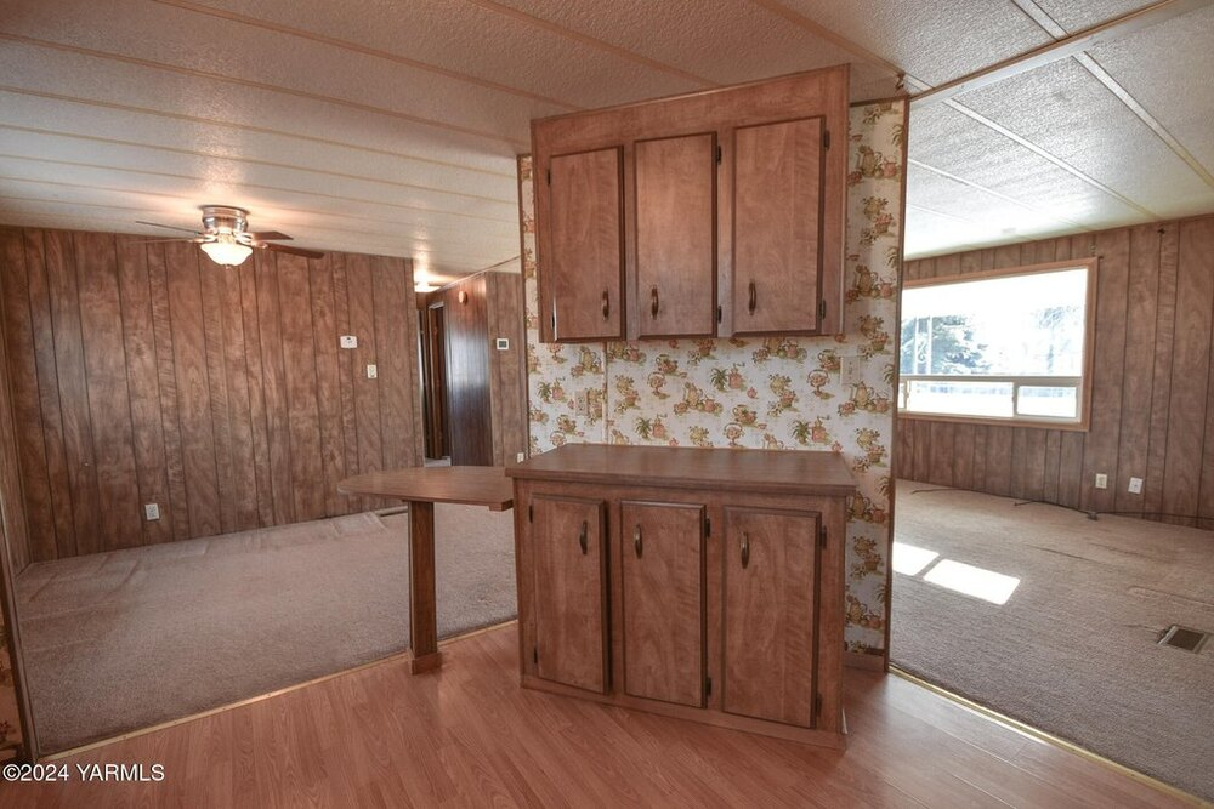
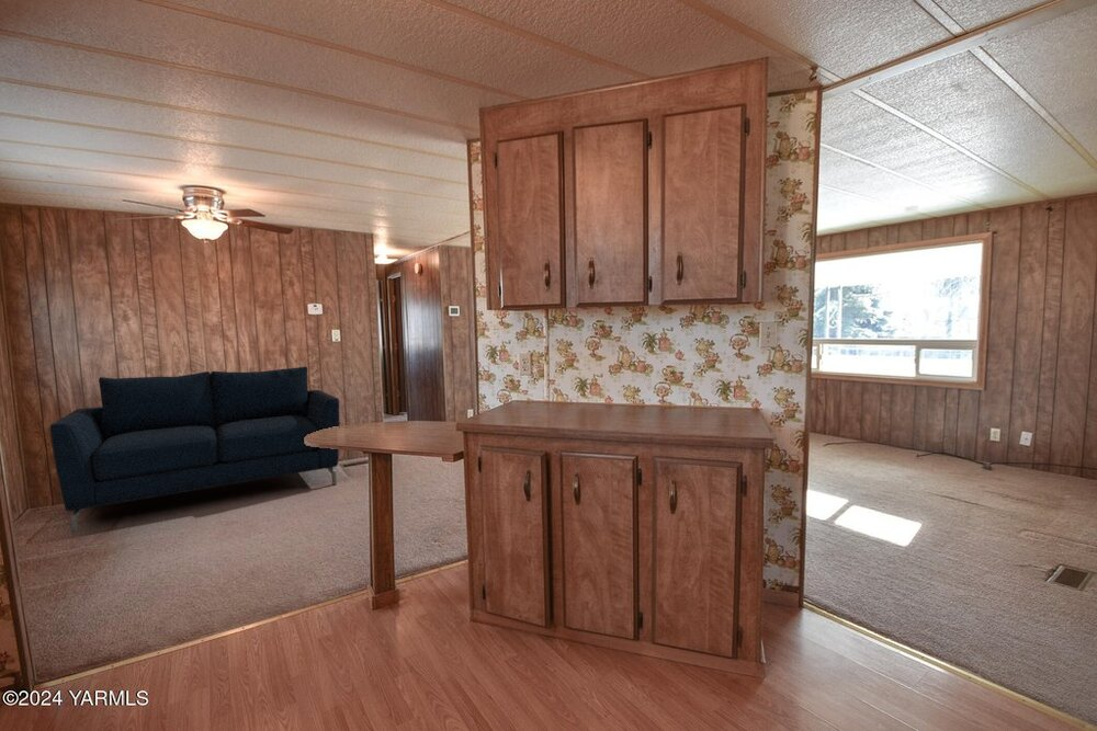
+ sofa [49,366,341,535]
